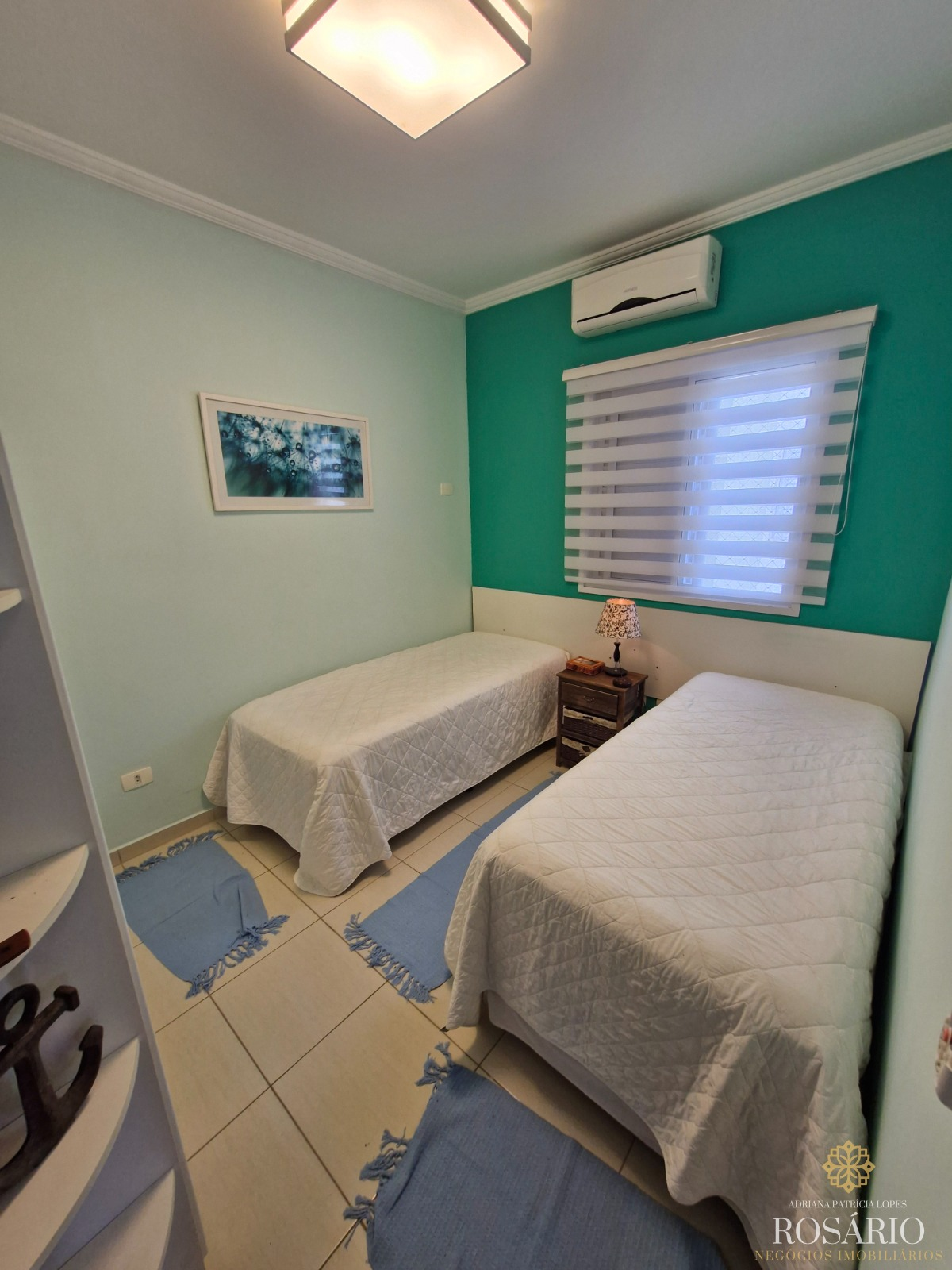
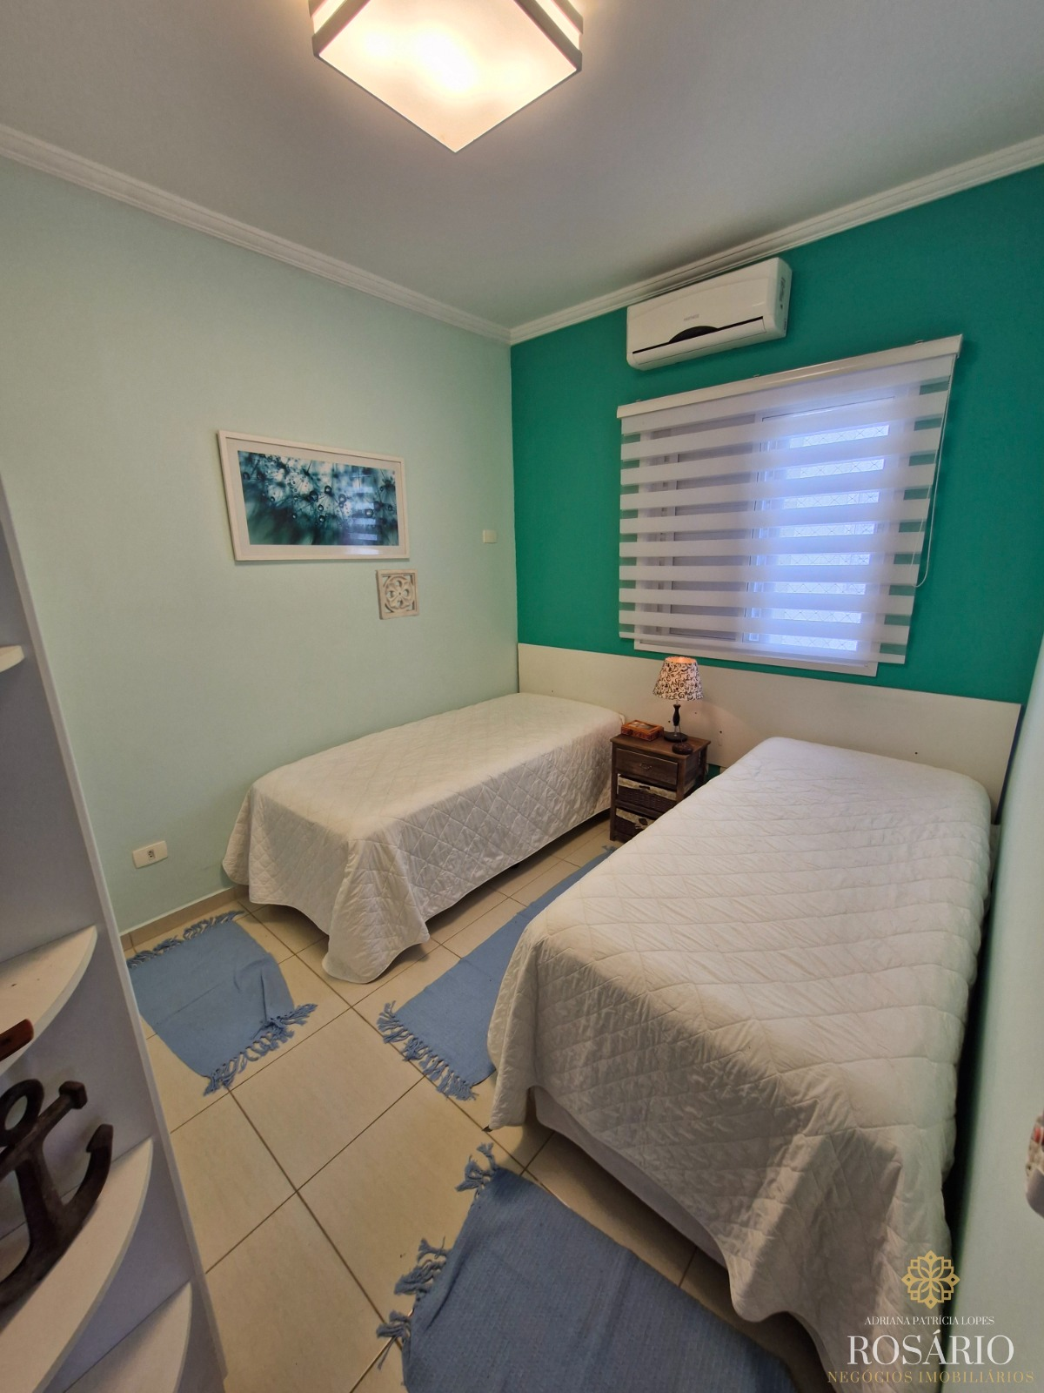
+ wall ornament [374,568,420,621]
